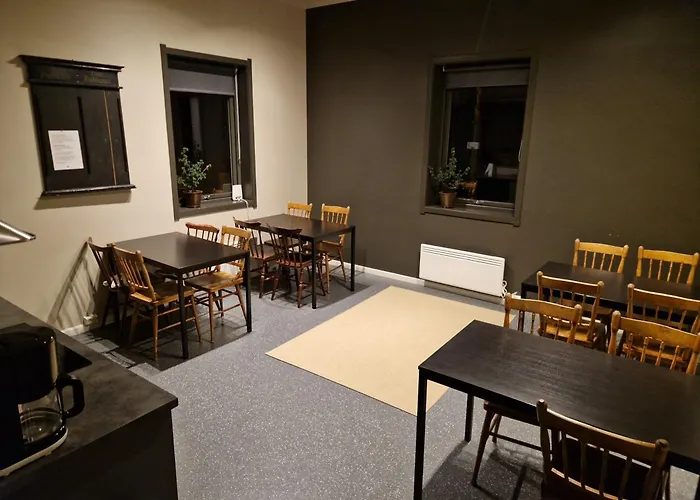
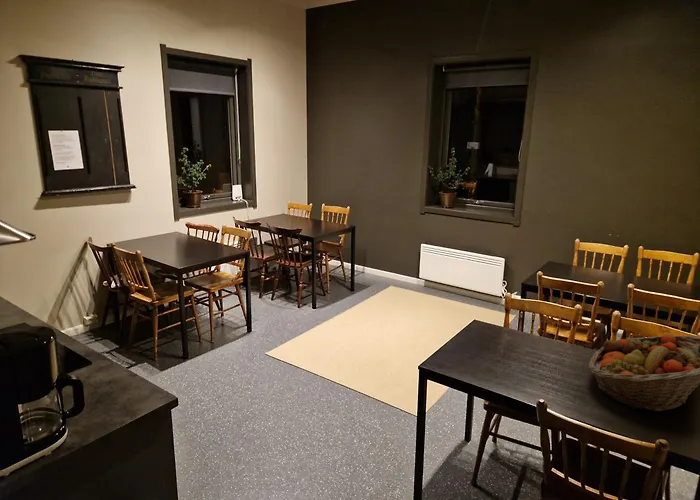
+ fruit basket [587,333,700,412]
